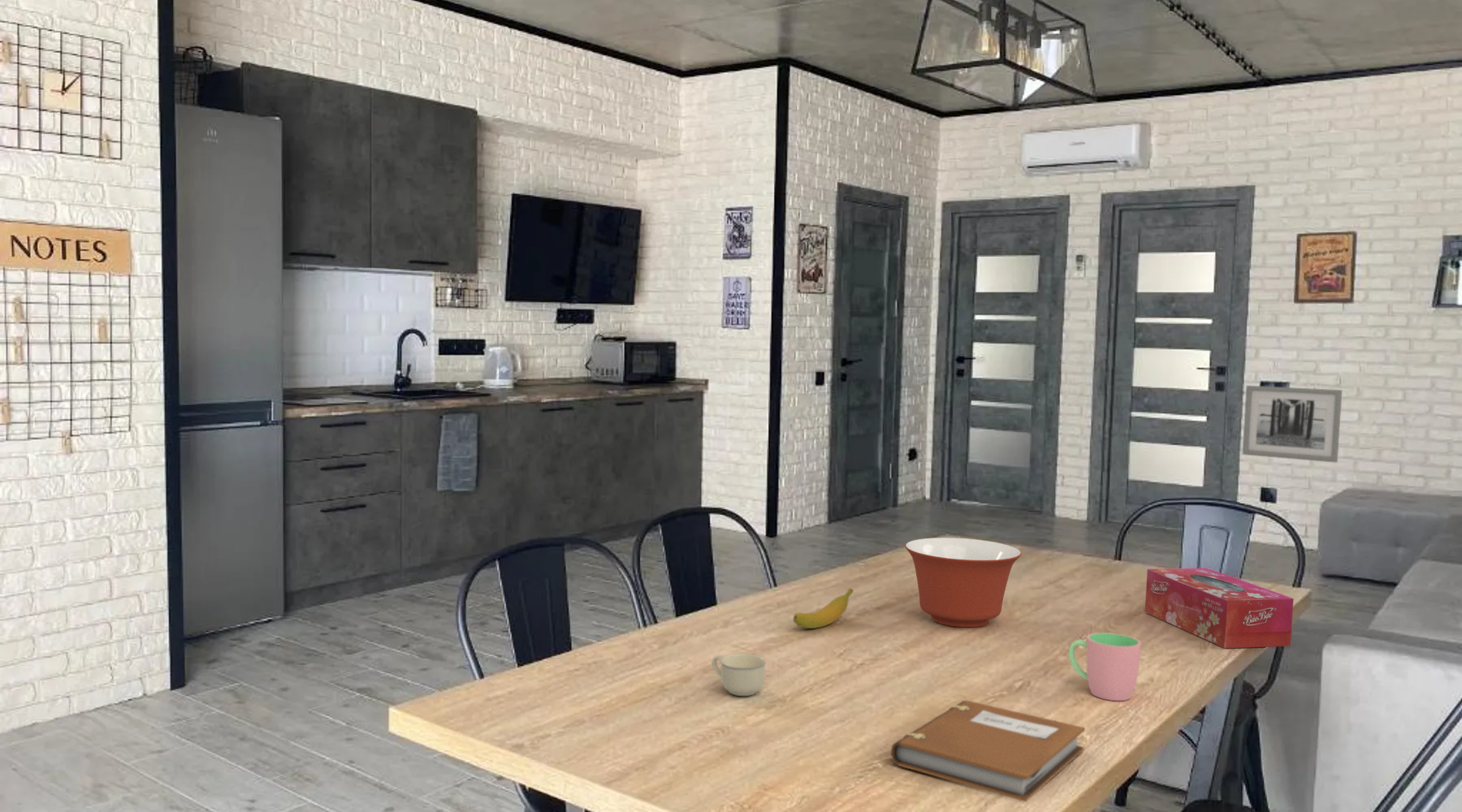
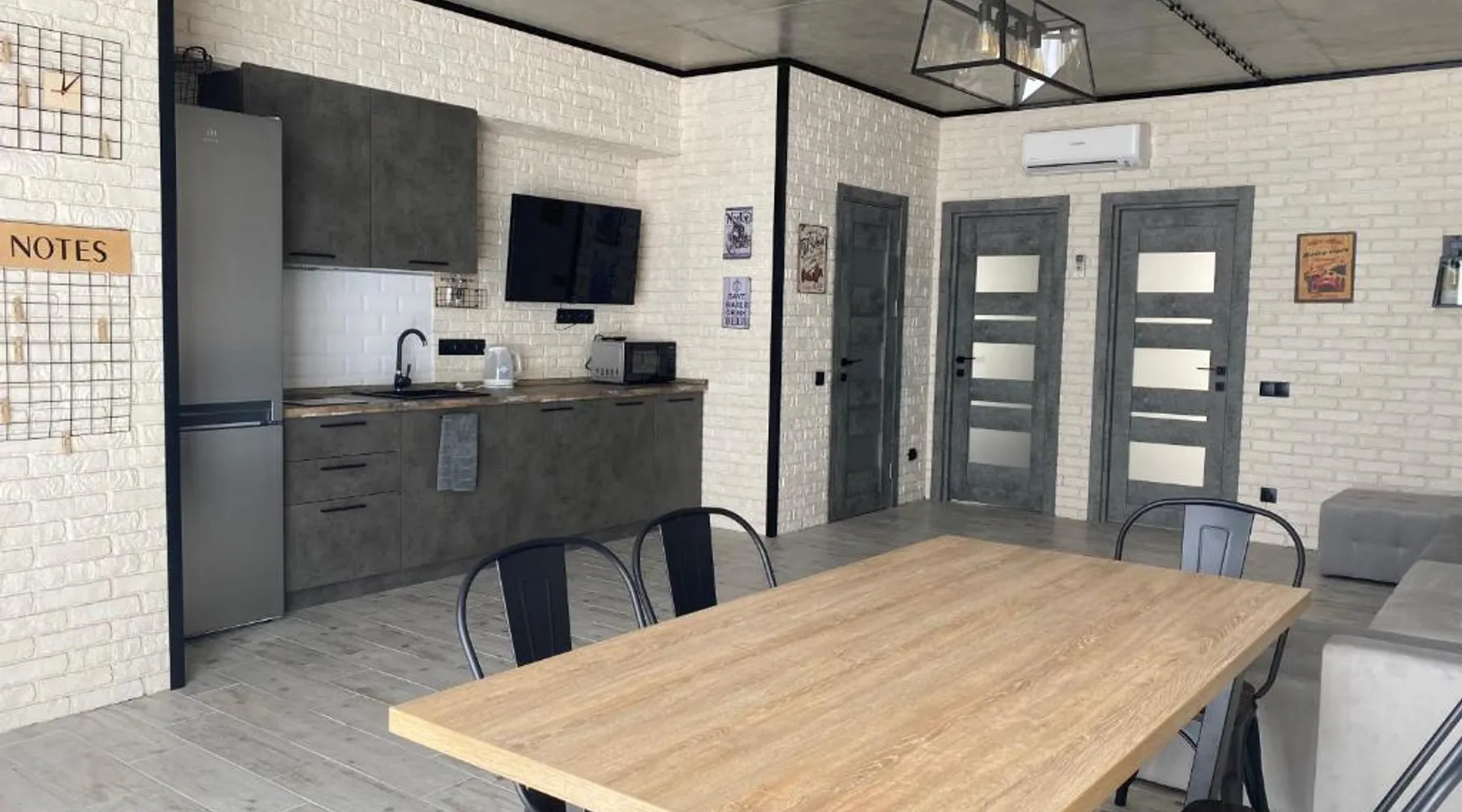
- mixing bowl [904,537,1023,628]
- wall art [1242,385,1343,464]
- cup [1068,632,1142,702]
- tissue box [1144,568,1294,649]
- banana [793,588,854,629]
- notebook [890,700,1086,802]
- cup [712,653,767,697]
